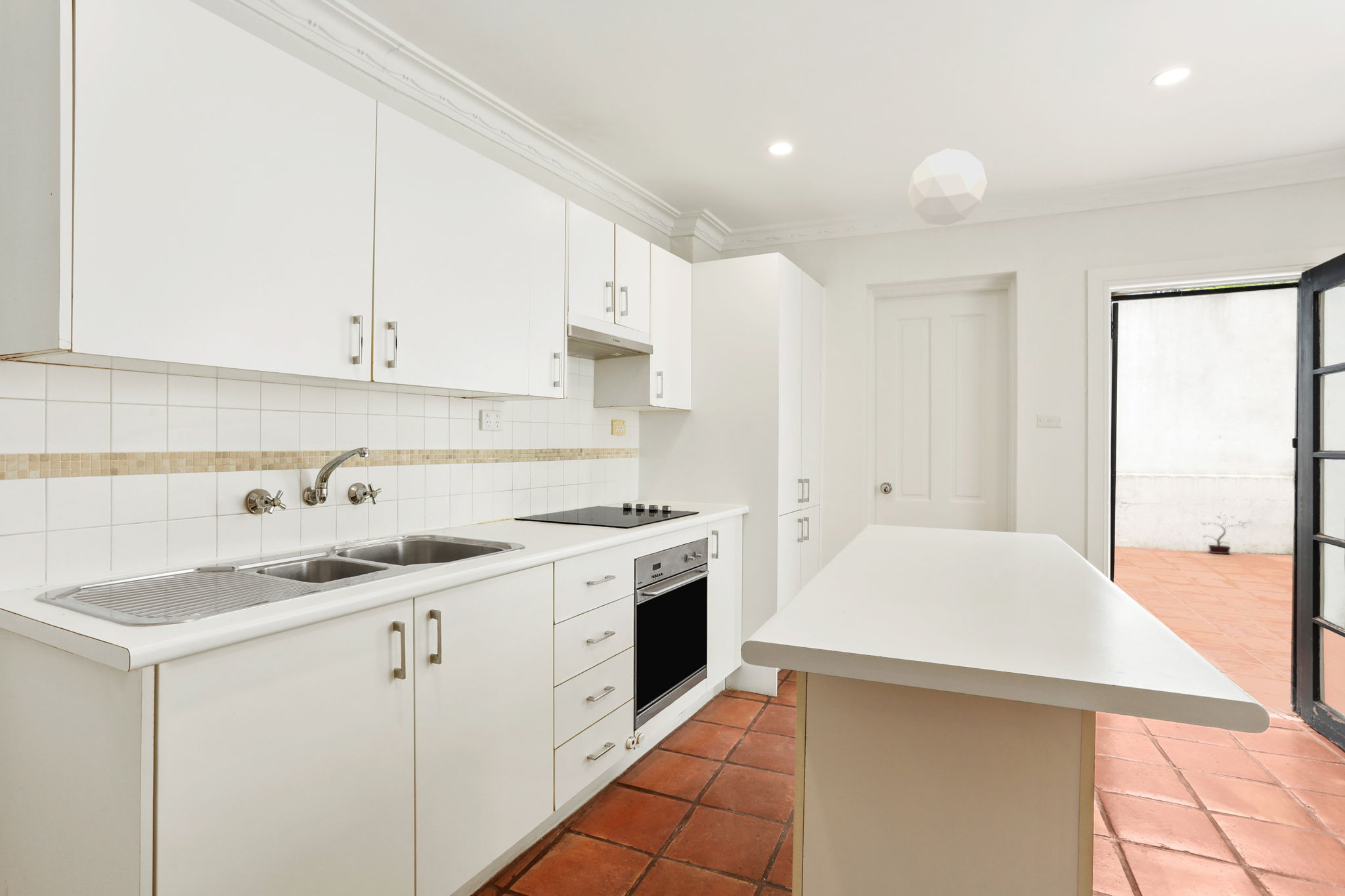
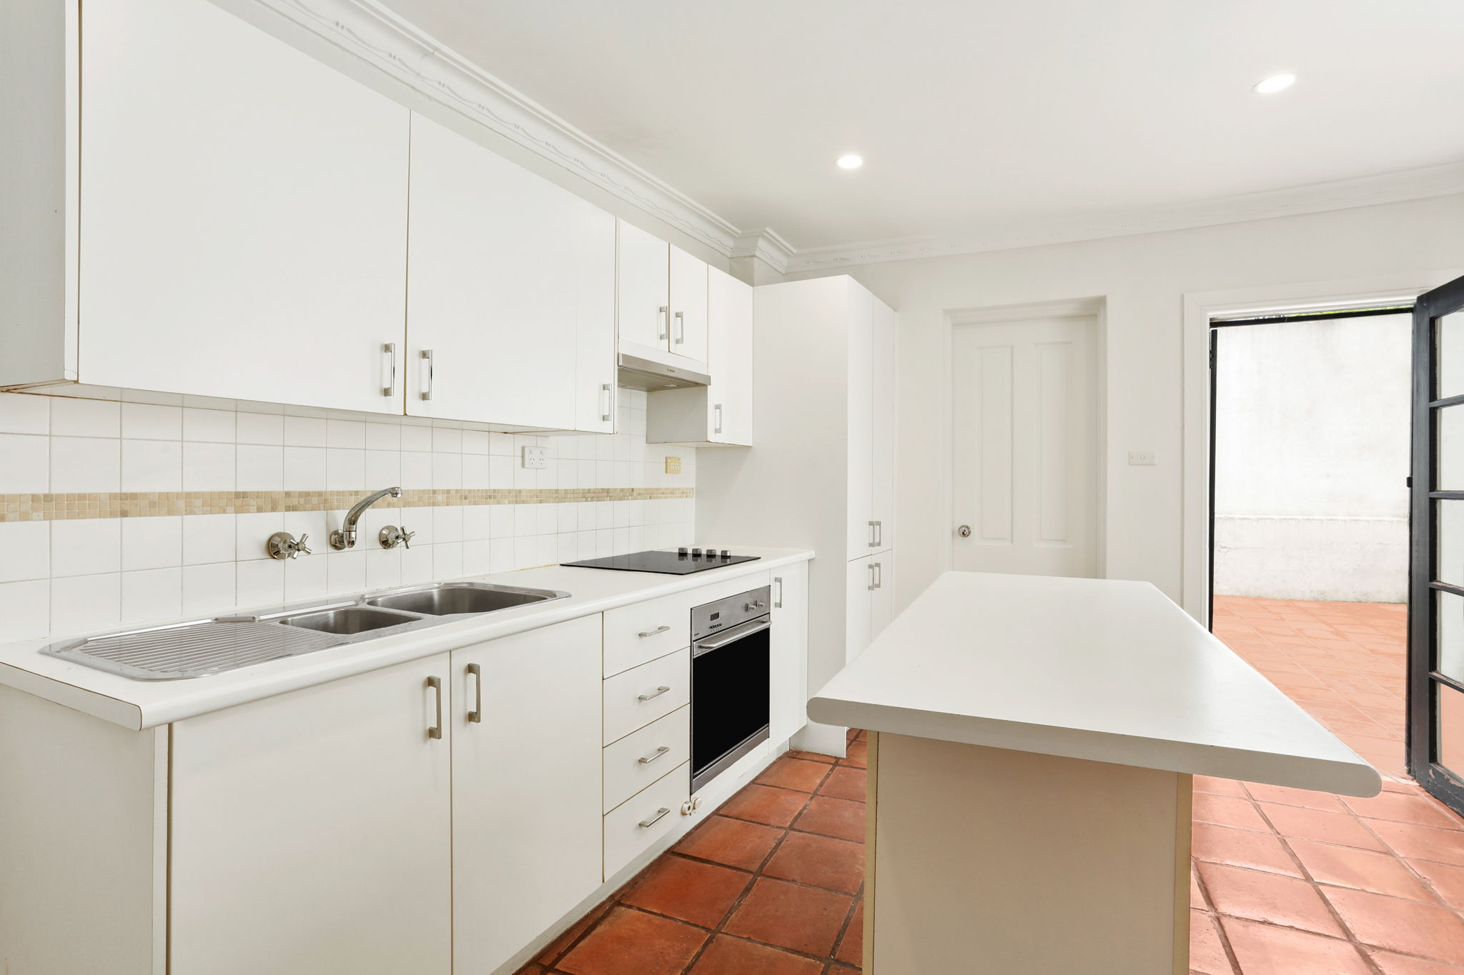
- pendant light [907,148,988,226]
- potted plant [1201,512,1253,555]
